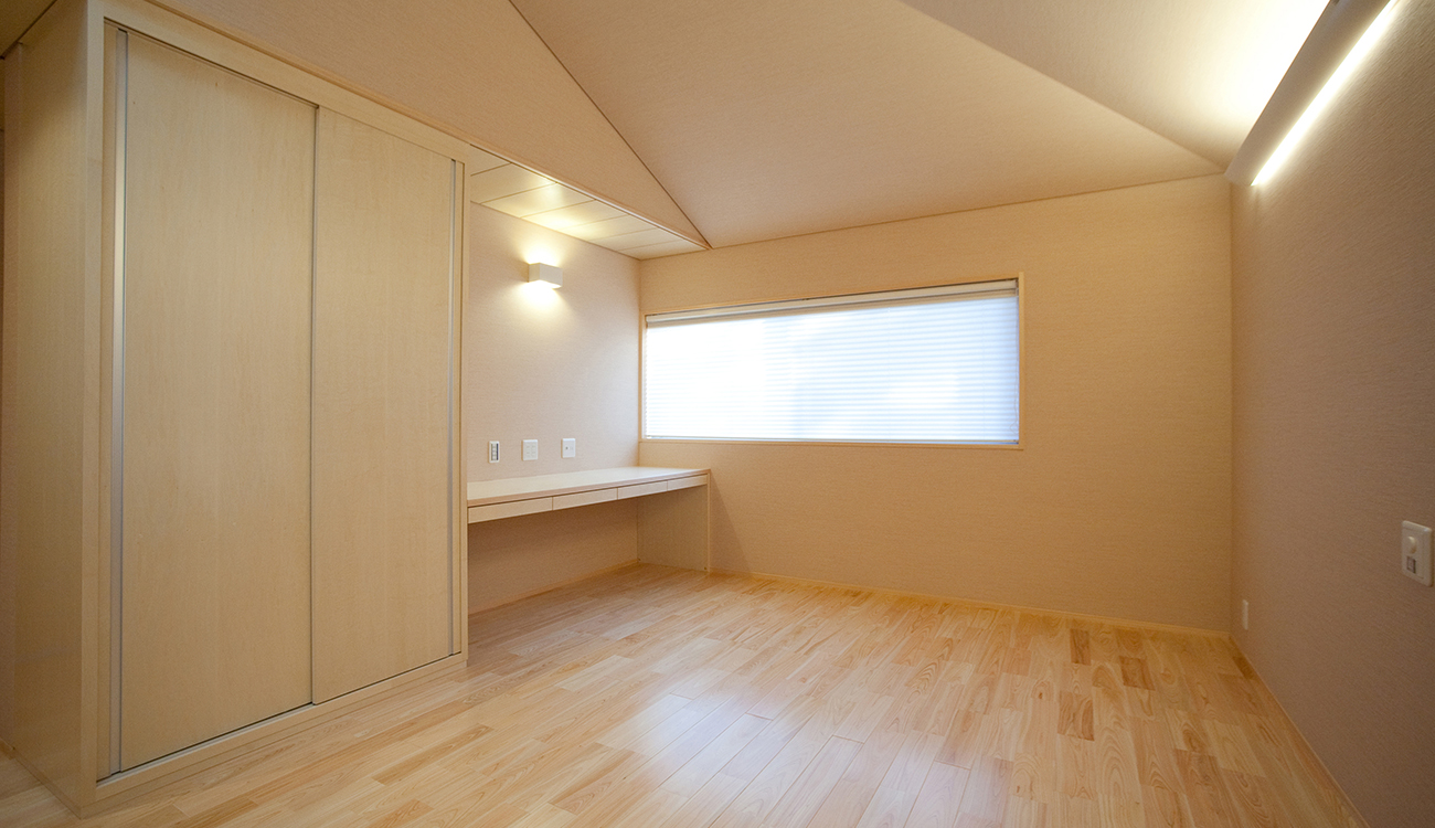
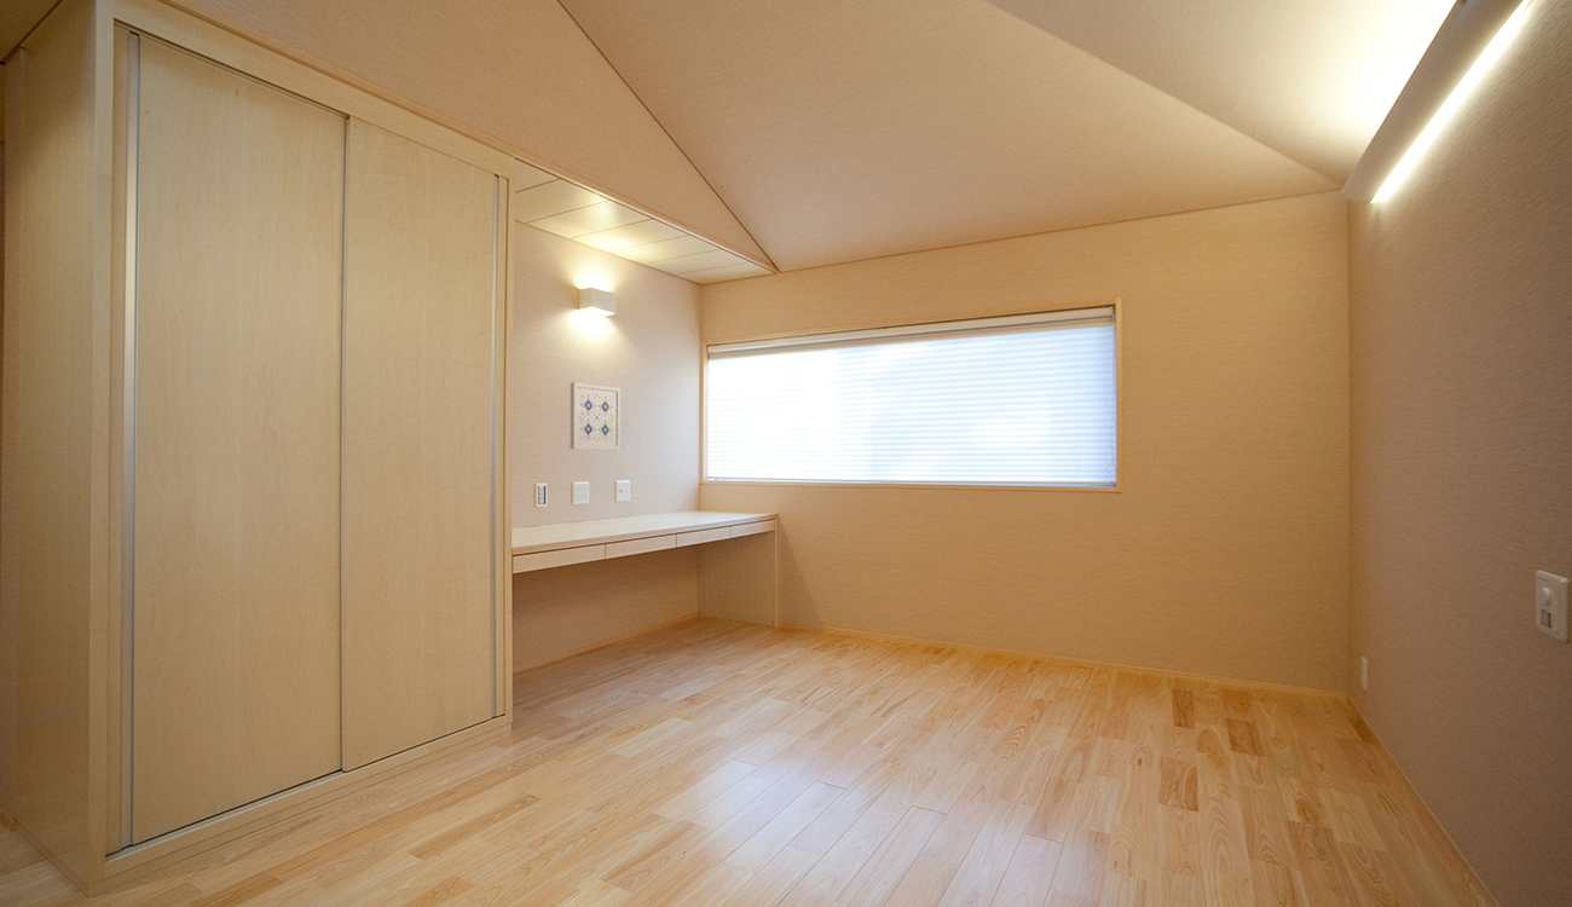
+ wall art [570,381,622,451]
